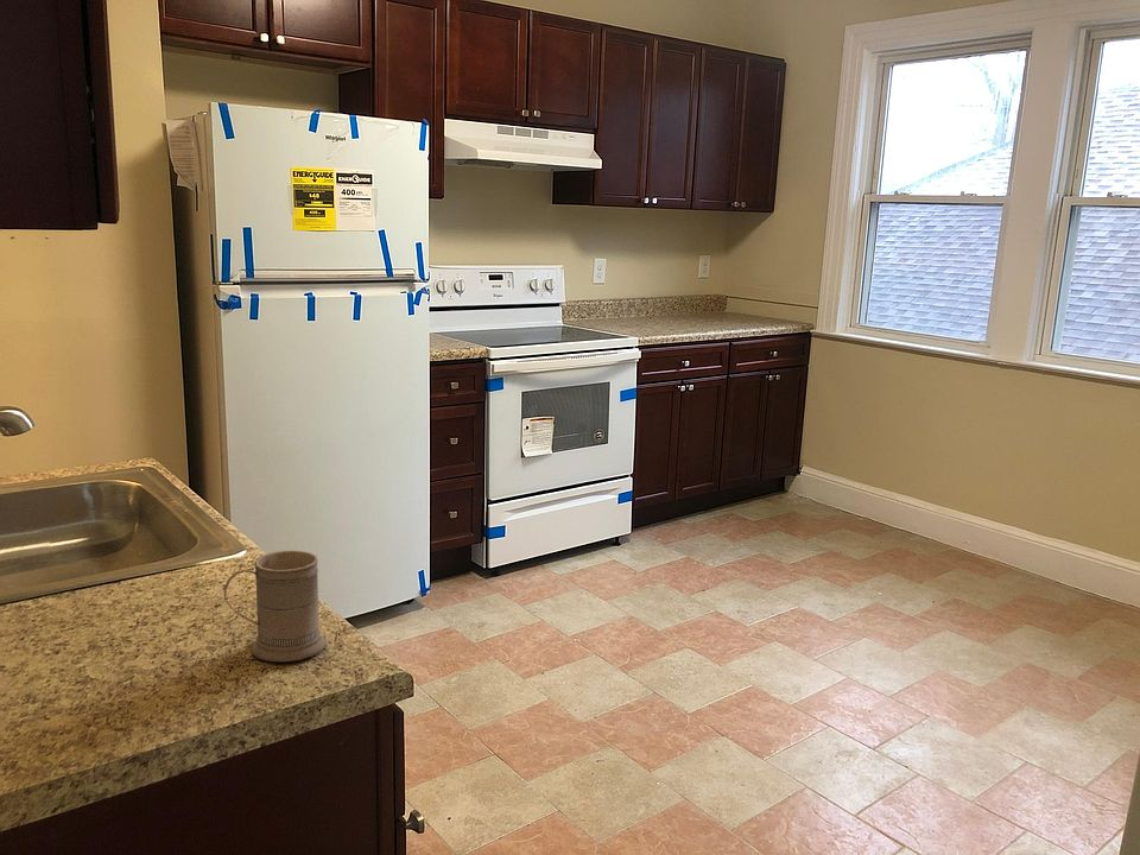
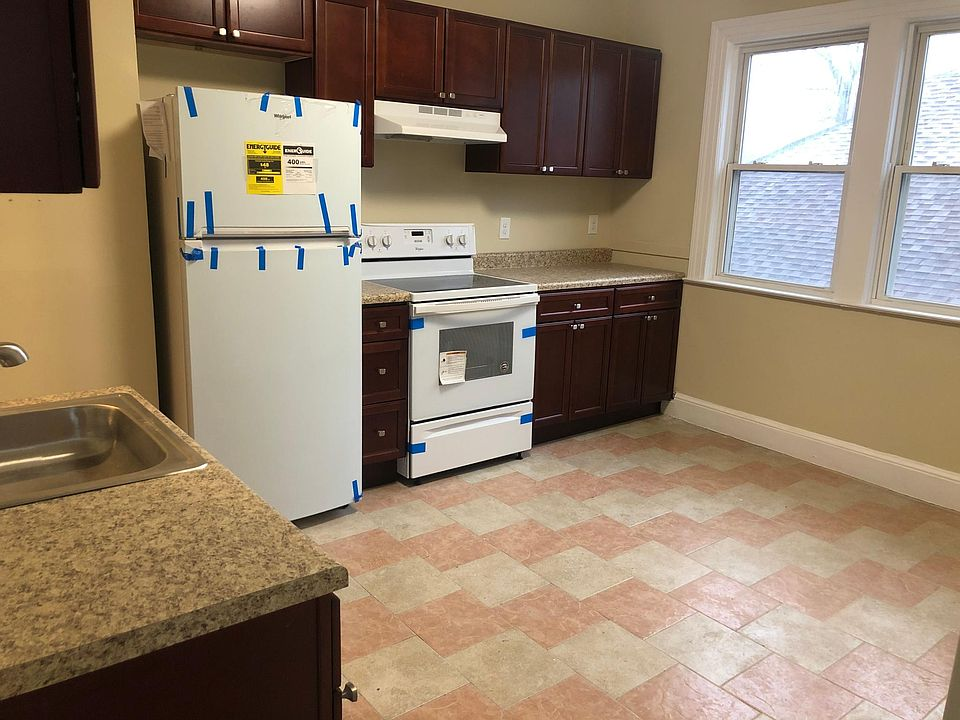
- mug [223,550,328,663]
